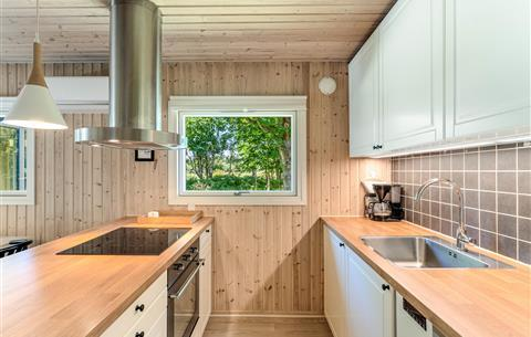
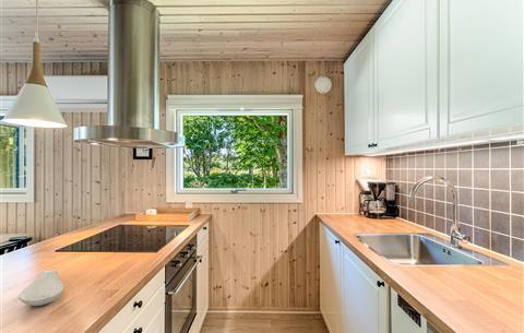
+ spoon rest [17,269,64,307]
